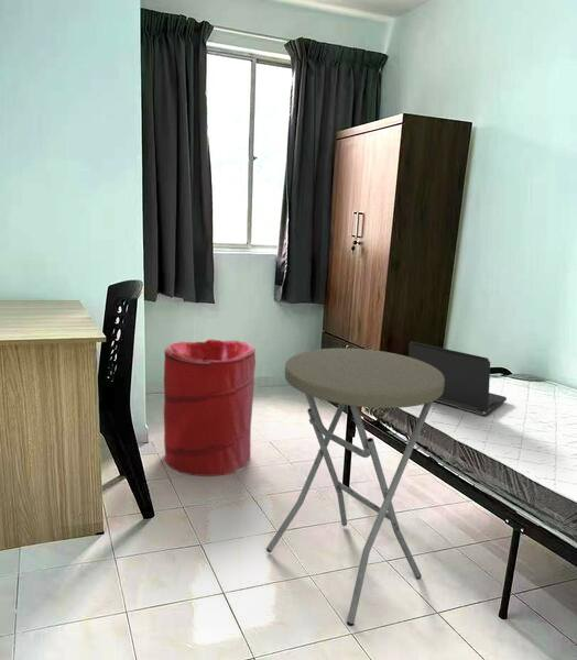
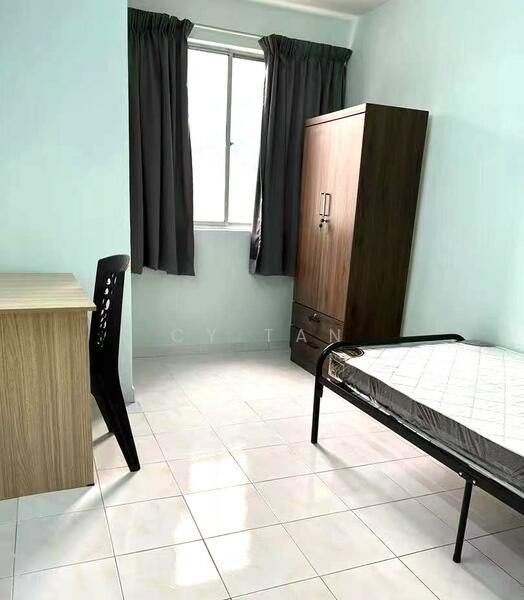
- laundry hamper [163,339,257,477]
- laptop computer [407,341,508,417]
- side table [265,348,445,627]
